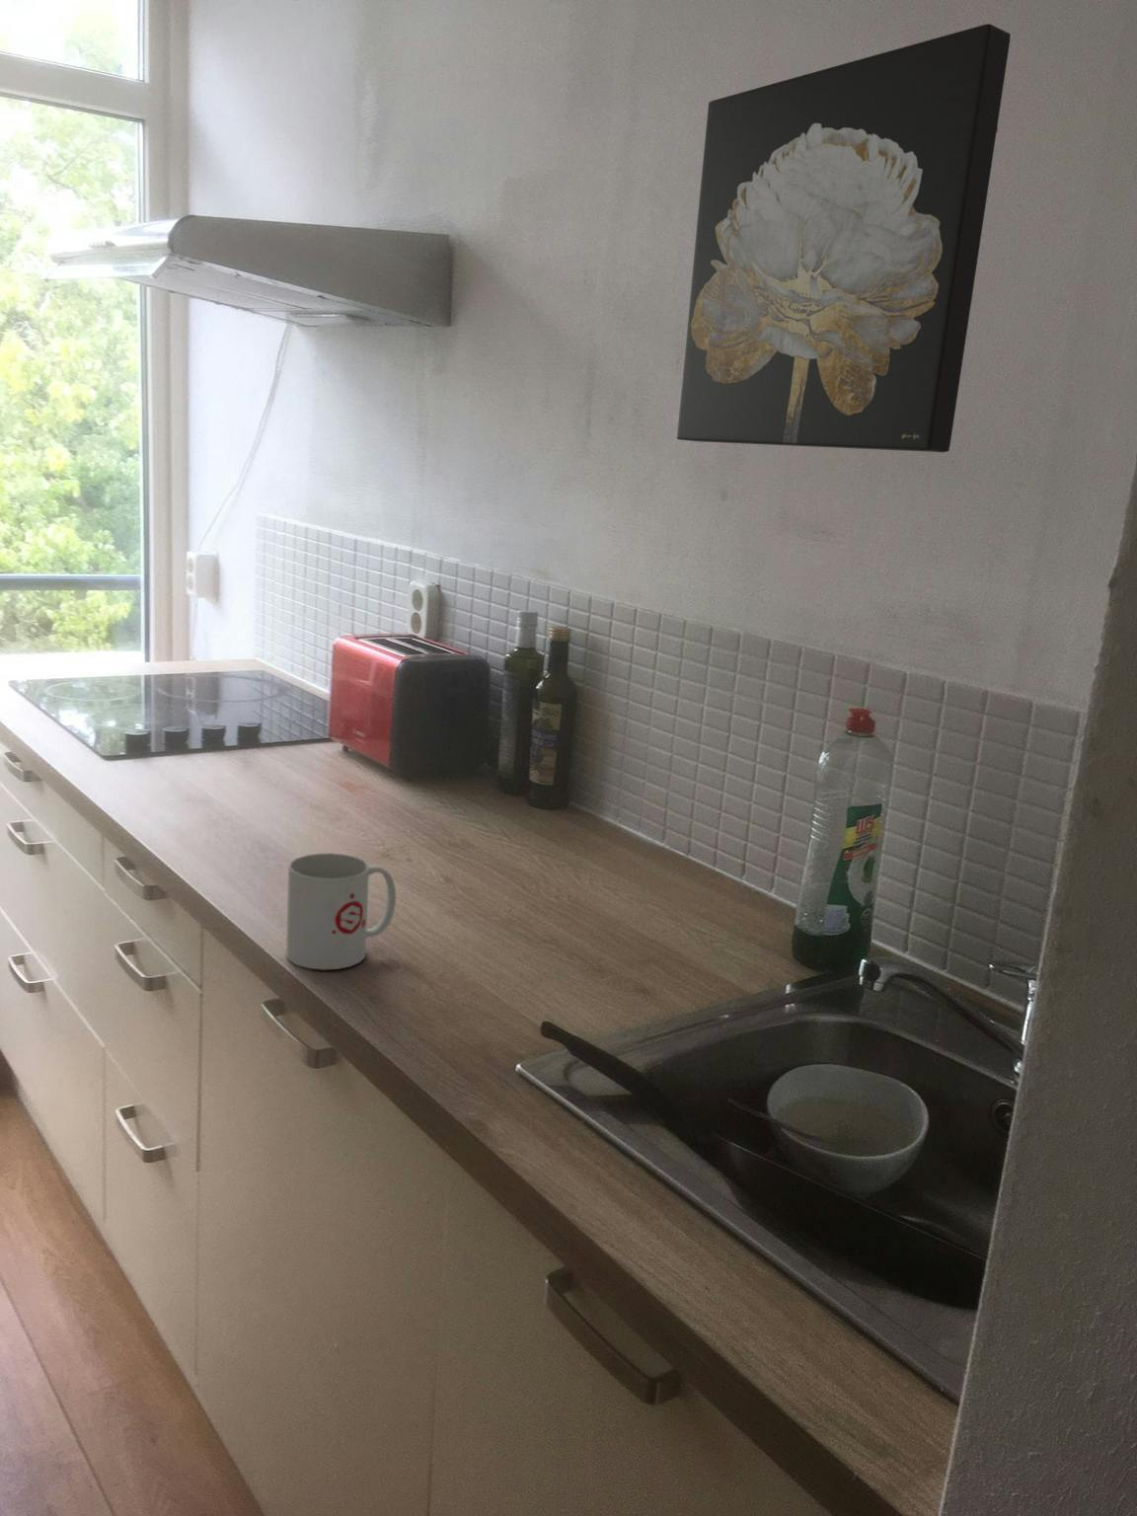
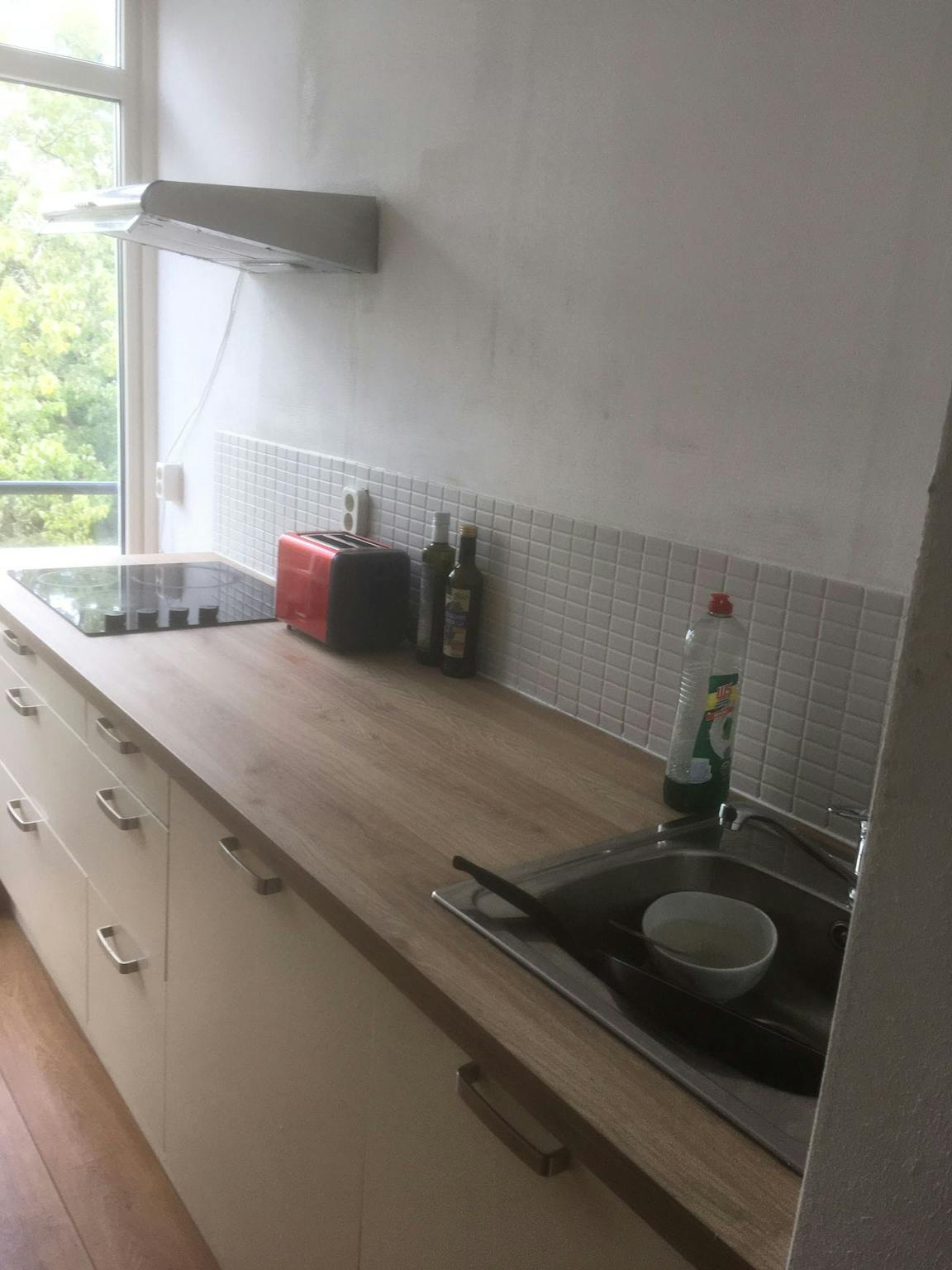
- mug [285,852,397,972]
- wall art [676,23,1012,454]
